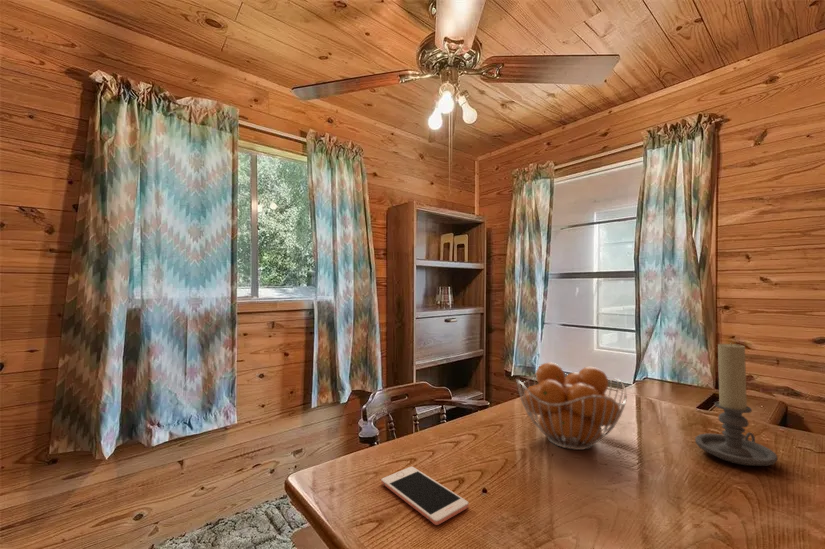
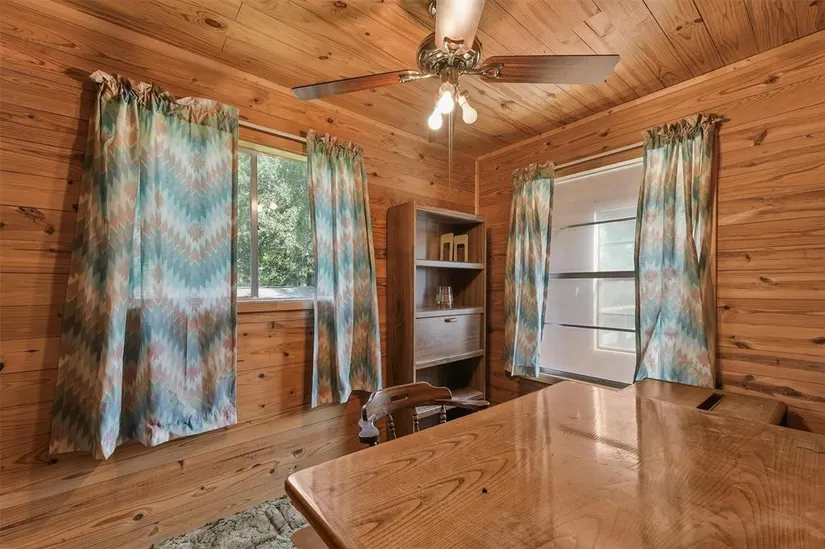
- fruit basket [515,361,628,451]
- candle holder [694,341,779,467]
- cell phone [380,466,469,526]
